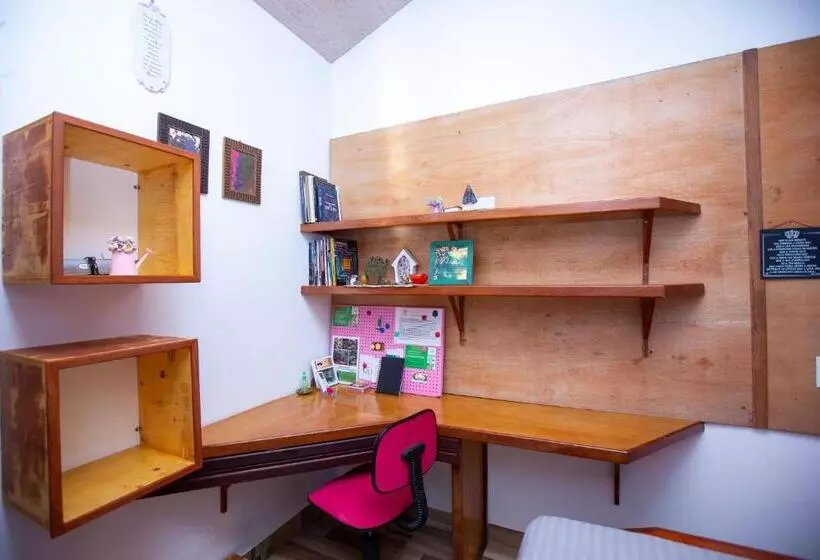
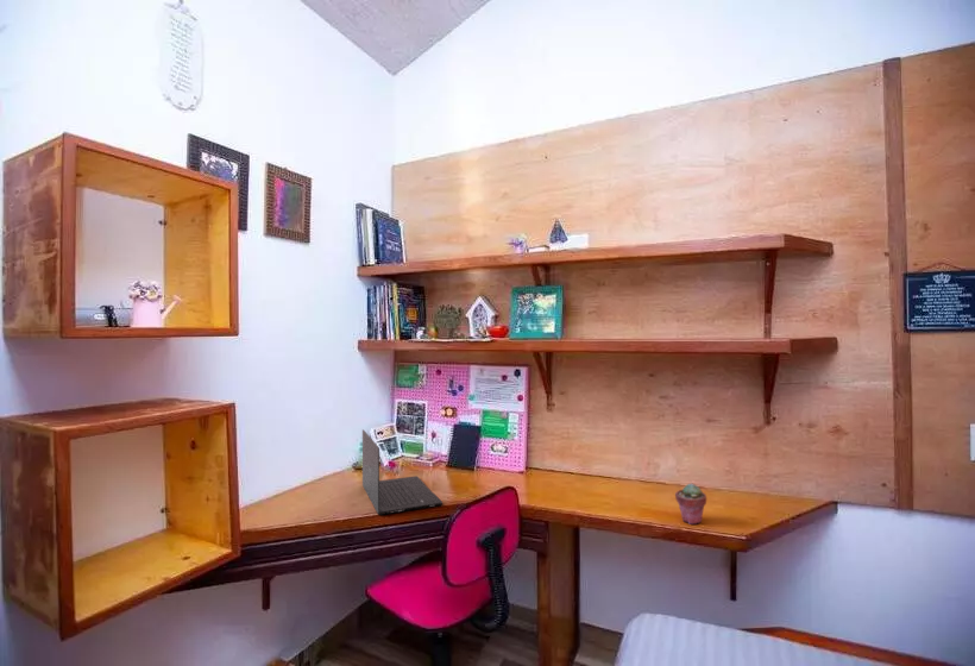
+ potted succulent [674,482,707,526]
+ laptop [361,428,444,516]
